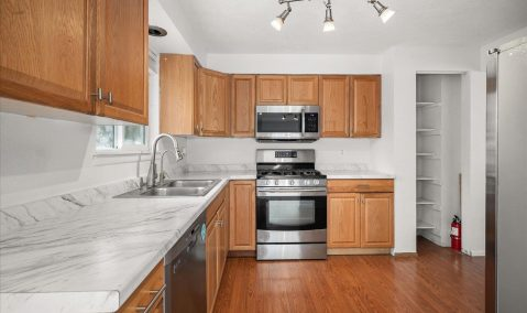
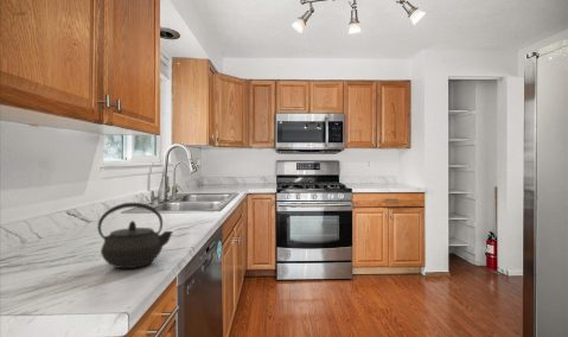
+ kettle [96,202,174,269]
